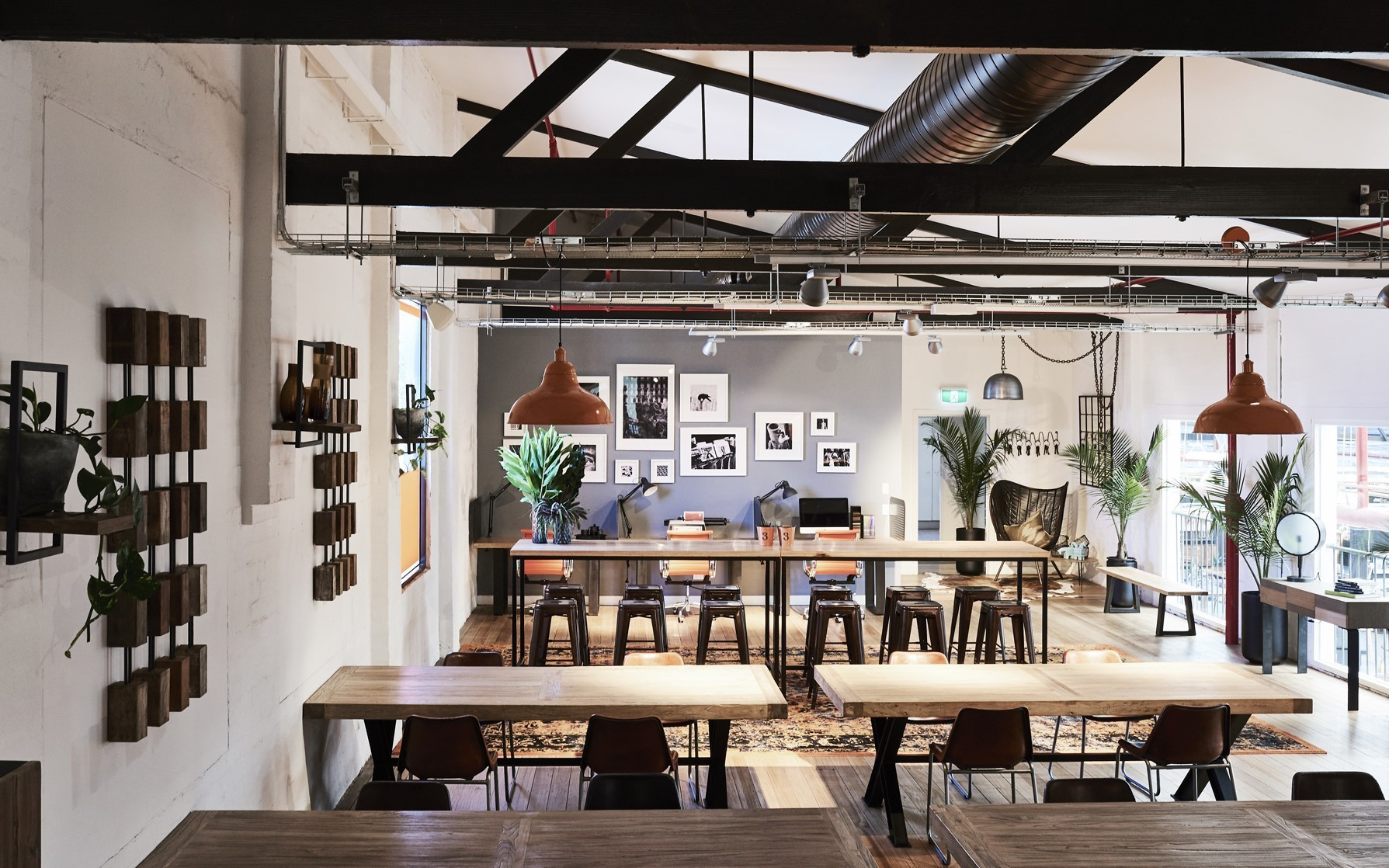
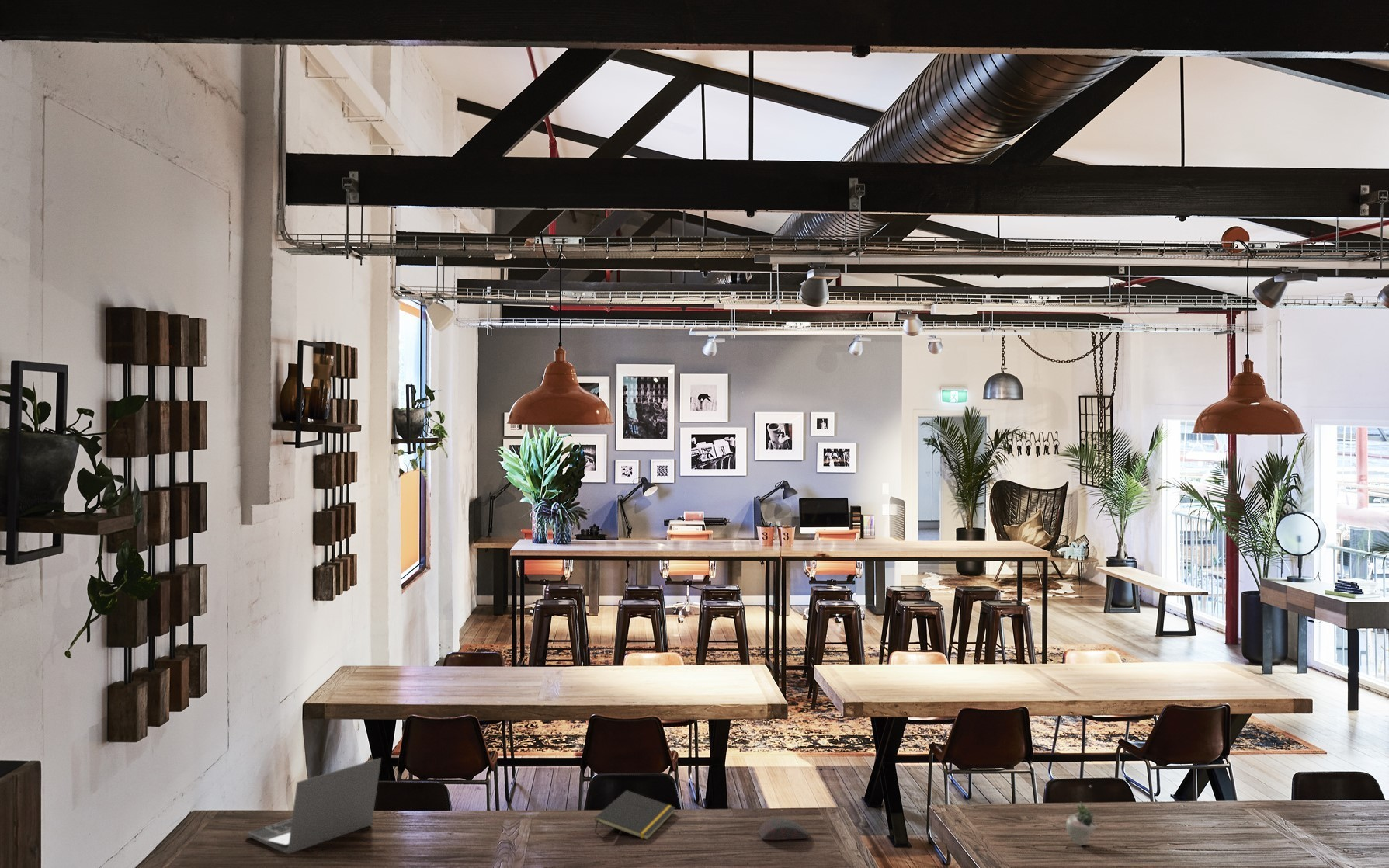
+ notepad [594,790,676,841]
+ laptop [247,757,382,855]
+ computer mouse [758,818,811,841]
+ succulent plant [1065,785,1099,846]
